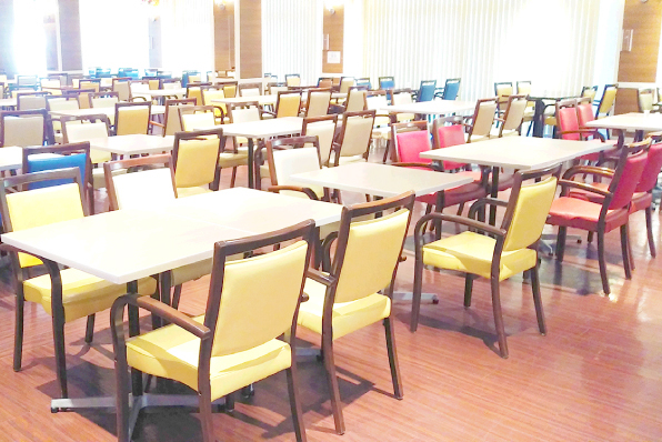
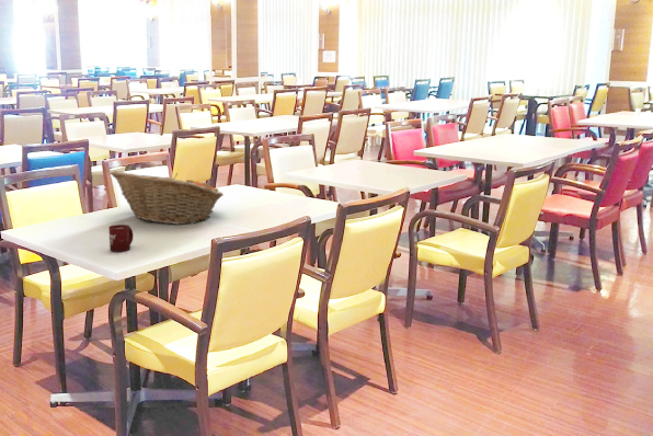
+ fruit basket [110,170,225,226]
+ cup [107,223,135,253]
